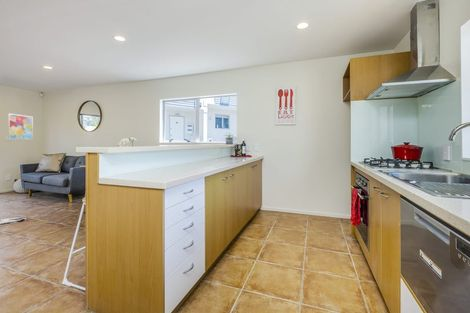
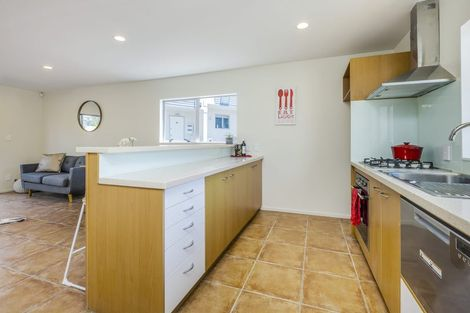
- wall art [7,112,34,141]
